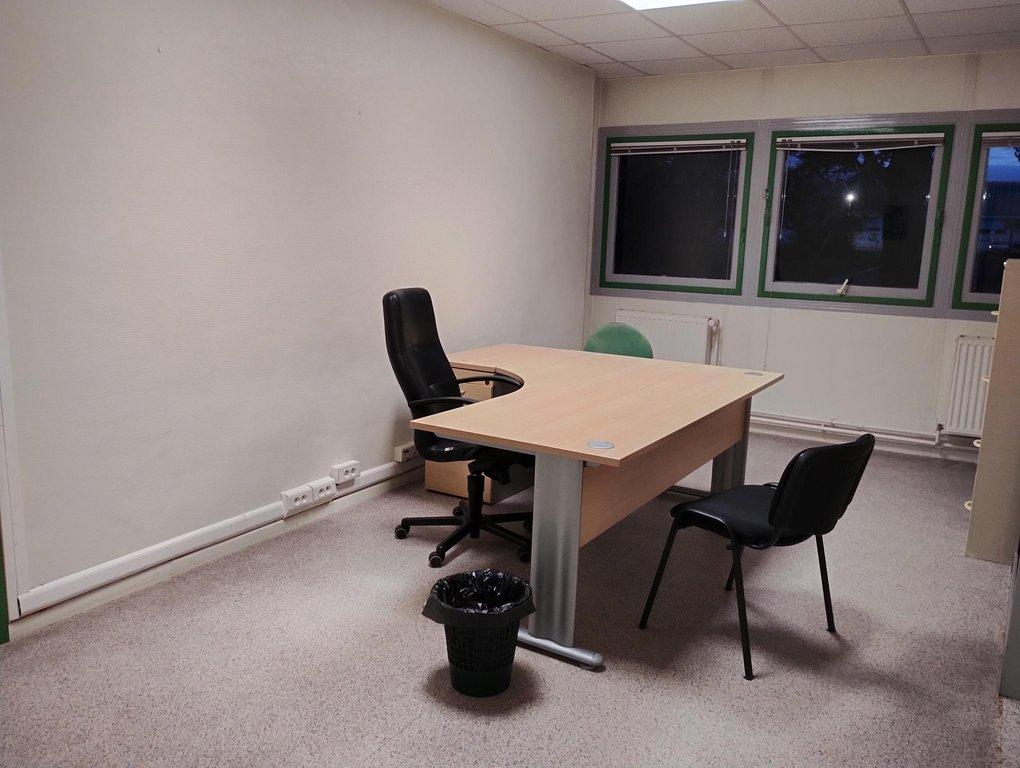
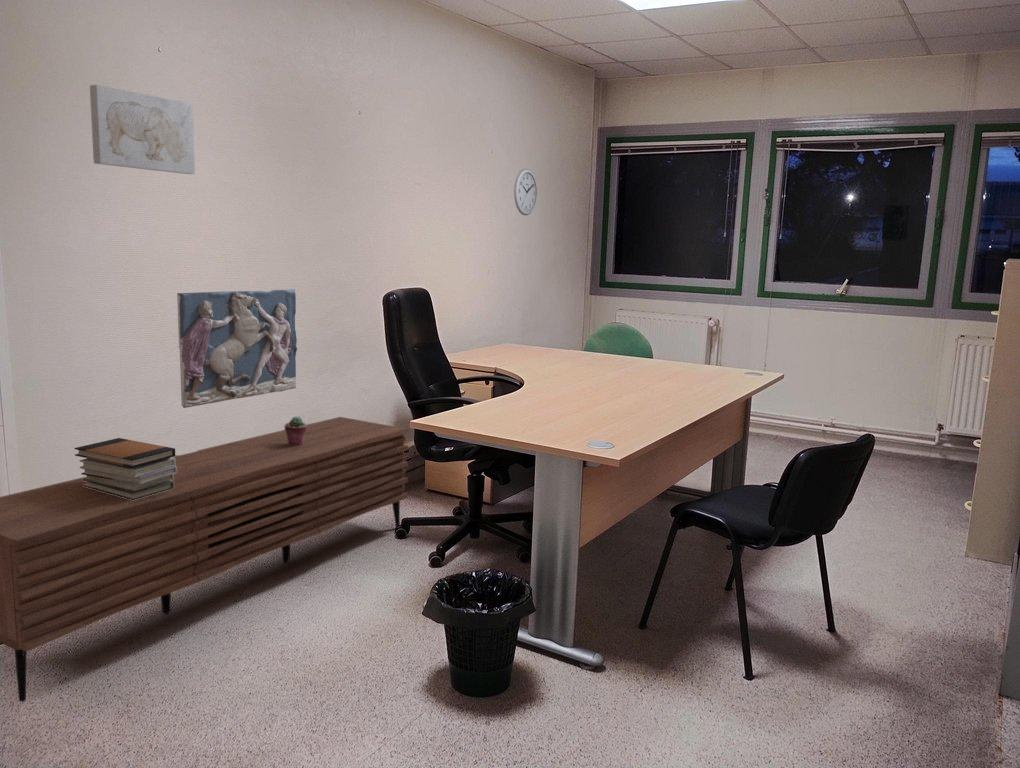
+ wall clock [513,168,538,216]
+ sideboard [0,416,410,703]
+ relief panel [176,288,298,409]
+ potted succulent [284,416,307,446]
+ wall art [89,84,196,175]
+ book stack [73,437,177,500]
